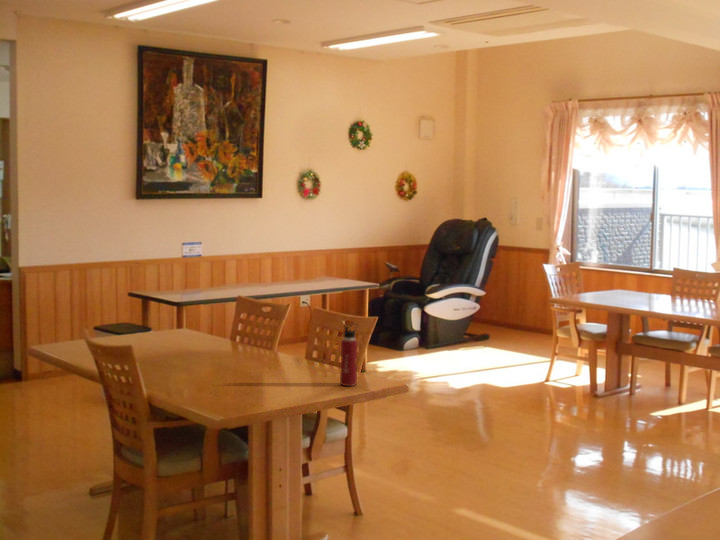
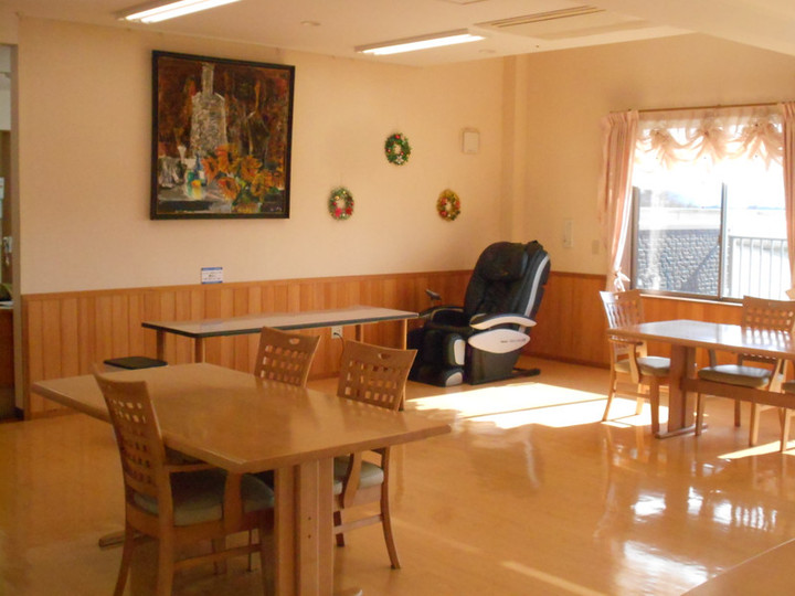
- water bottle [339,323,359,387]
